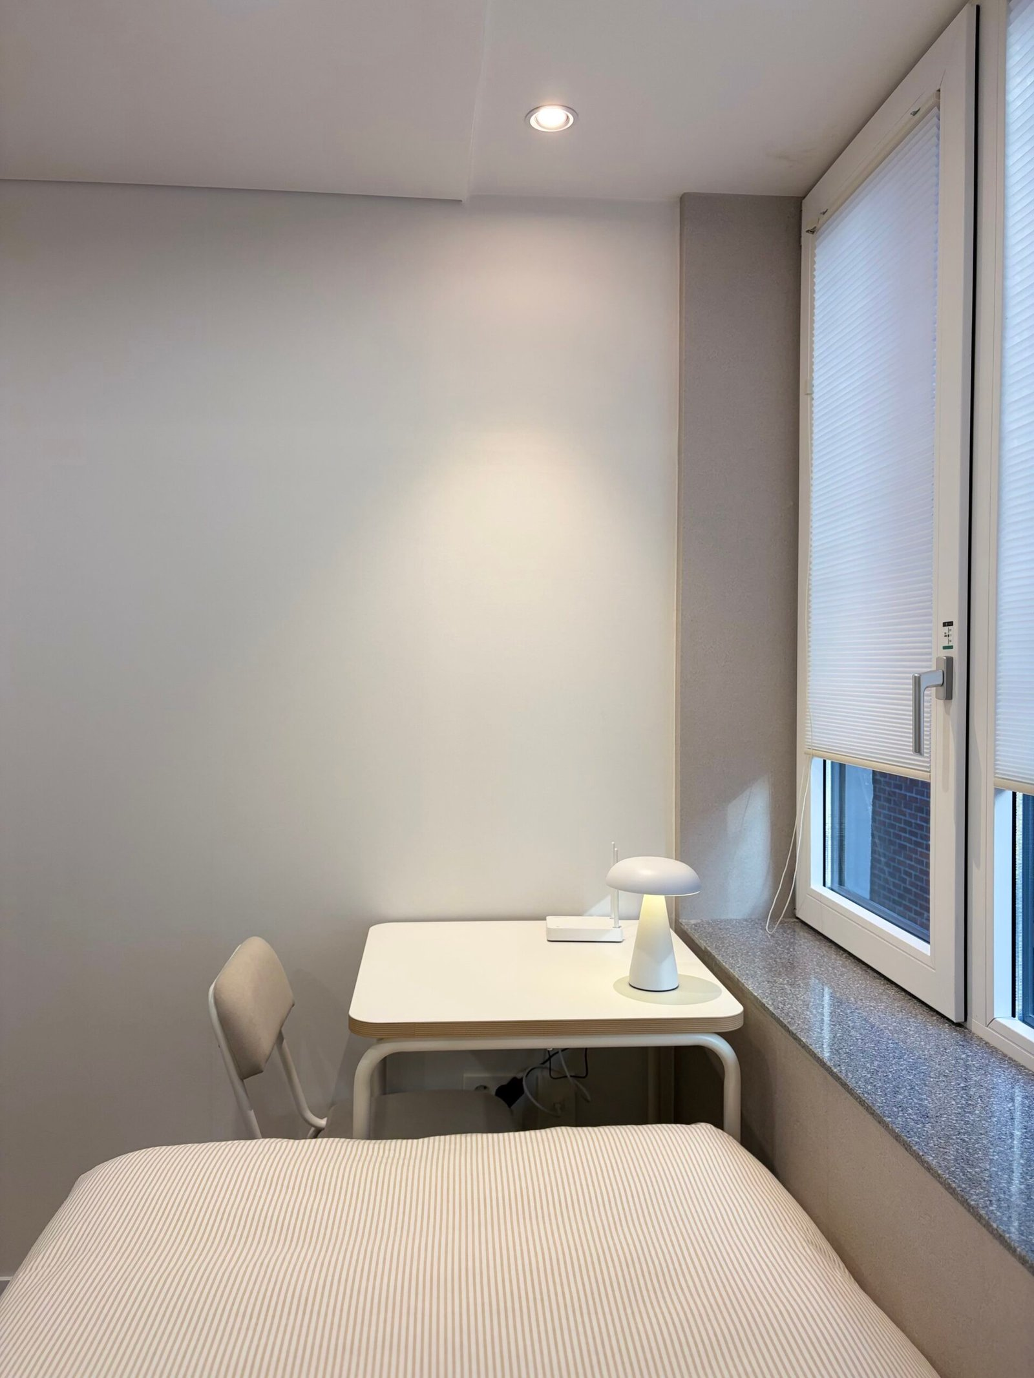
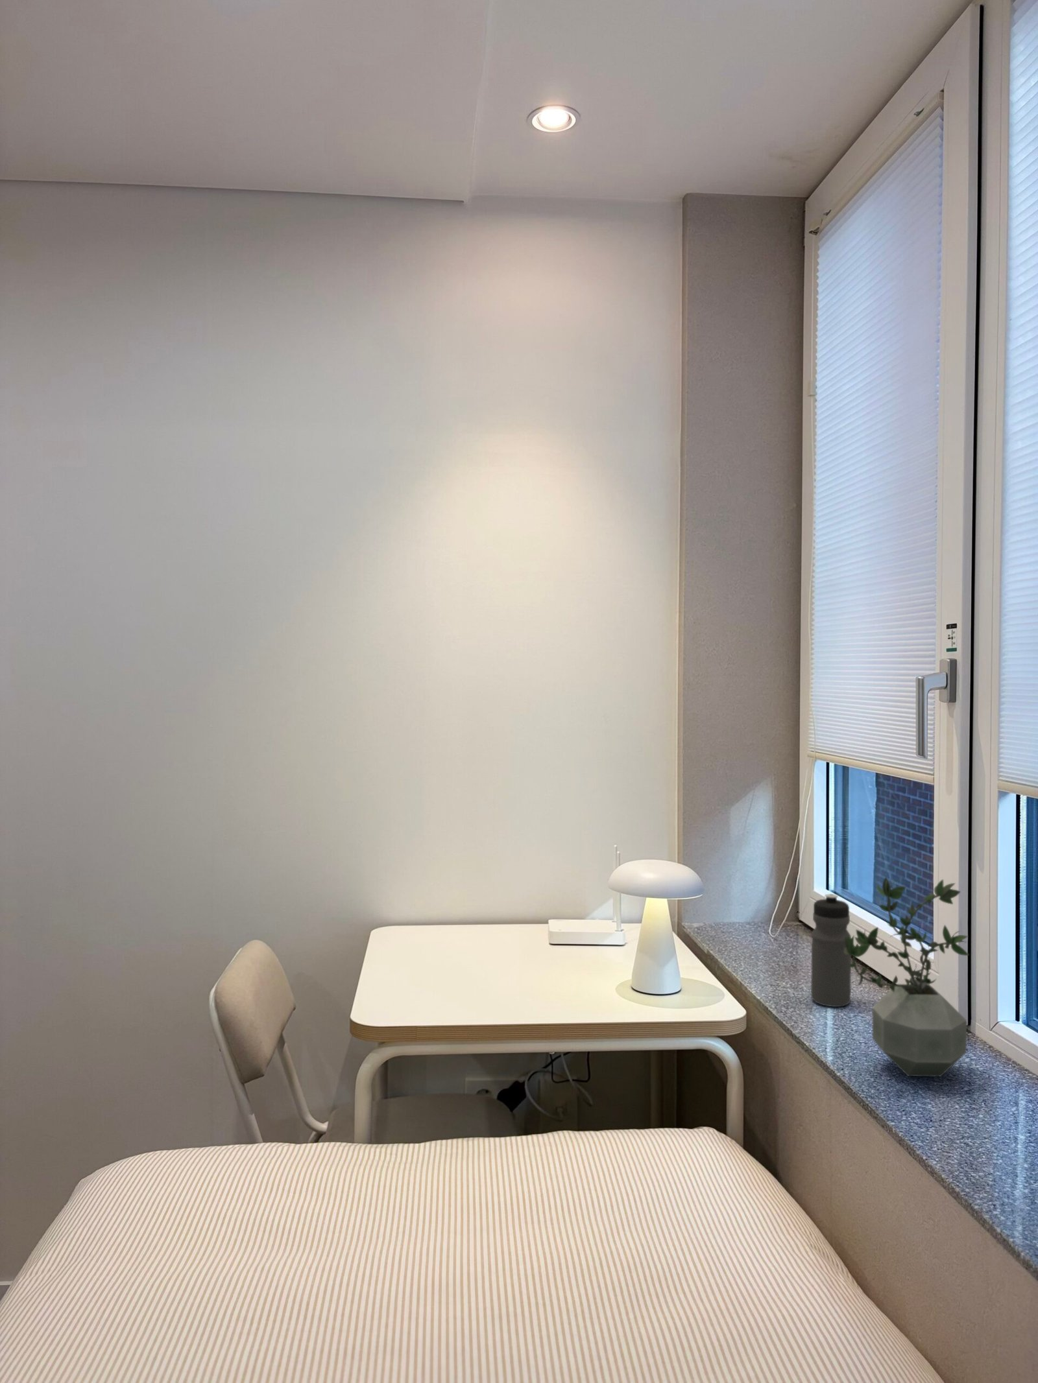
+ water bottle [810,894,852,1008]
+ potted plant [844,876,970,1077]
